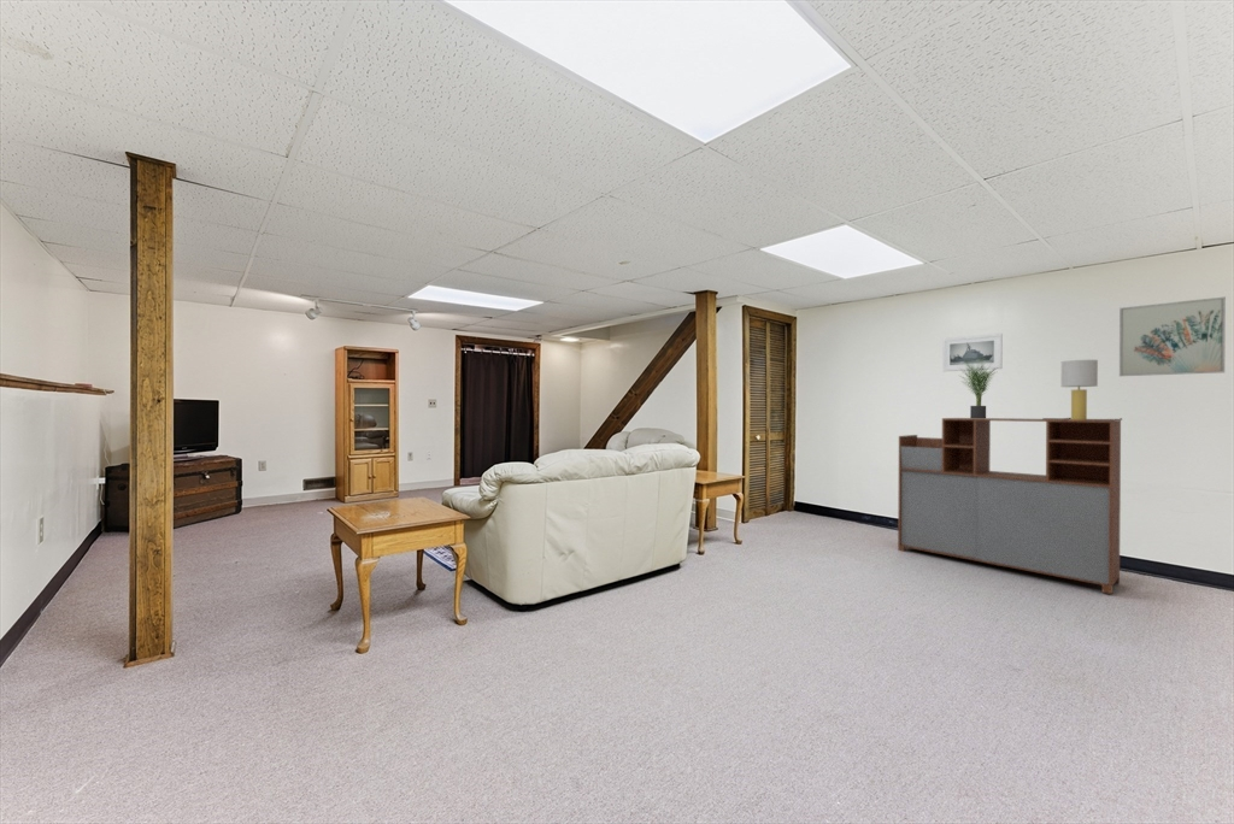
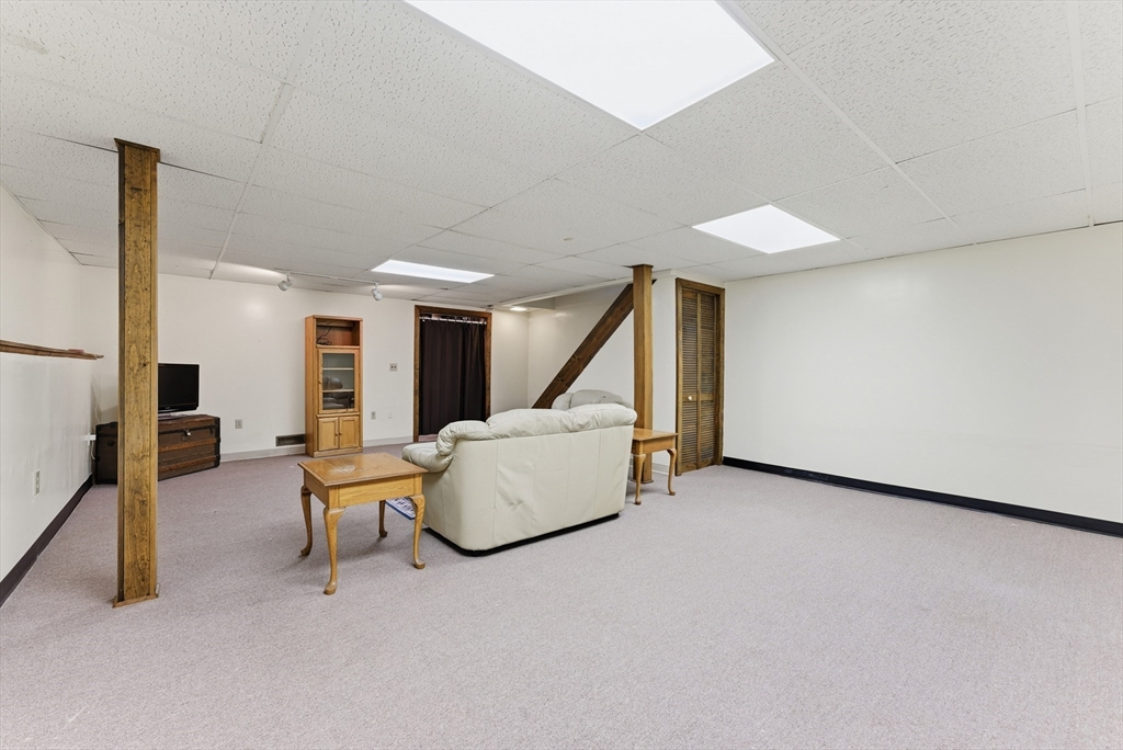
- storage cabinet [897,417,1122,595]
- table lamp [1041,359,1123,422]
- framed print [941,332,1004,372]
- potted plant [957,355,998,418]
- wall art [1118,295,1227,377]
